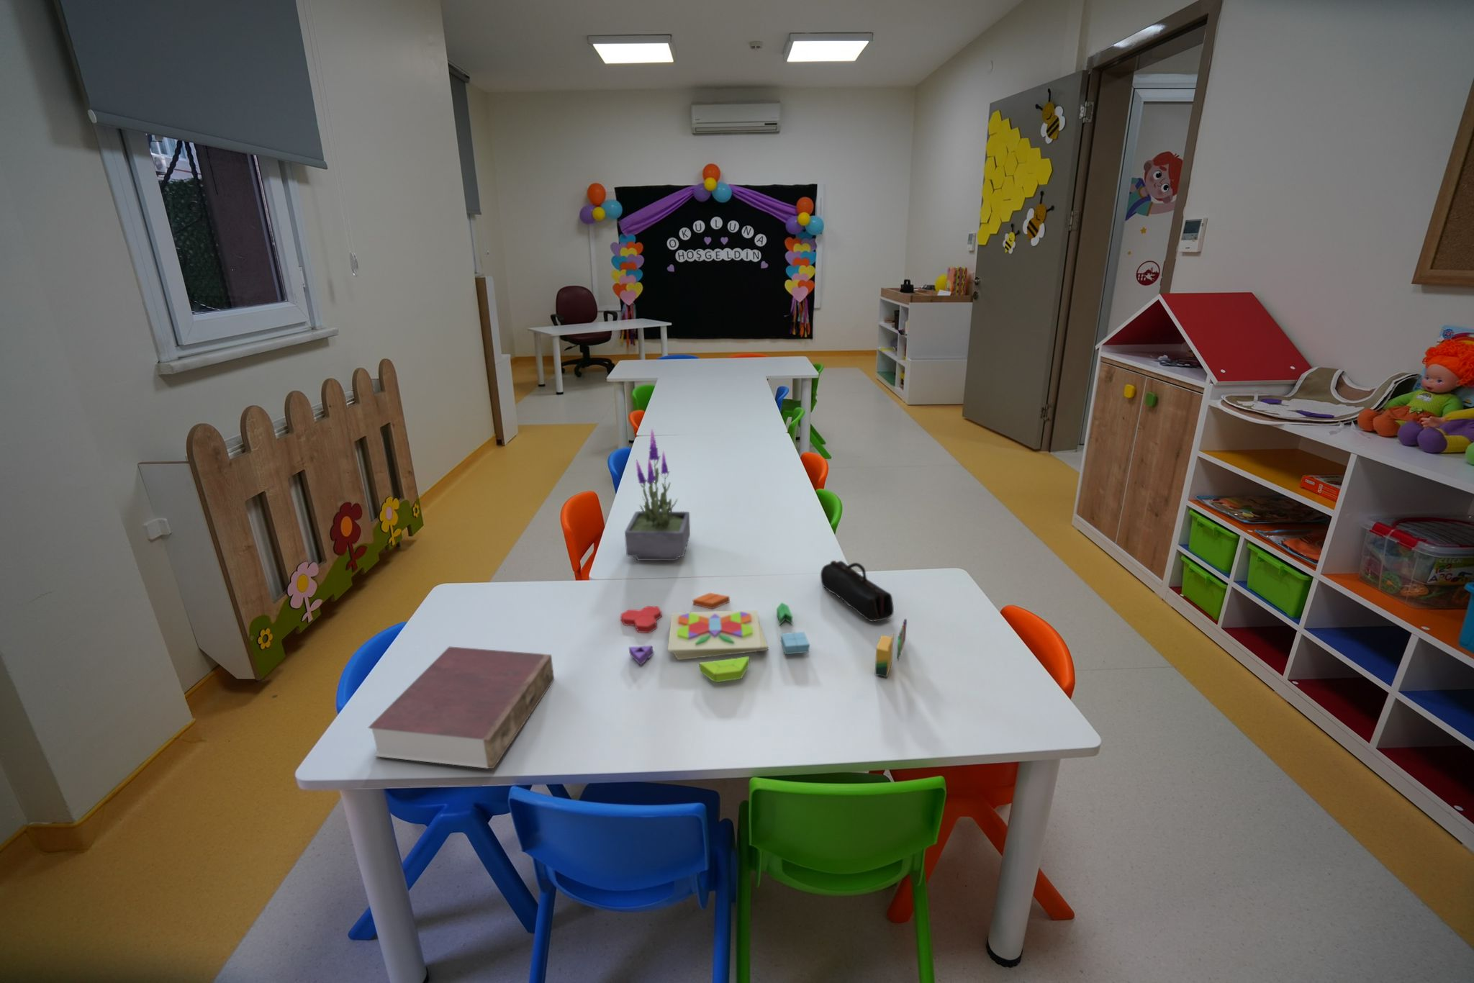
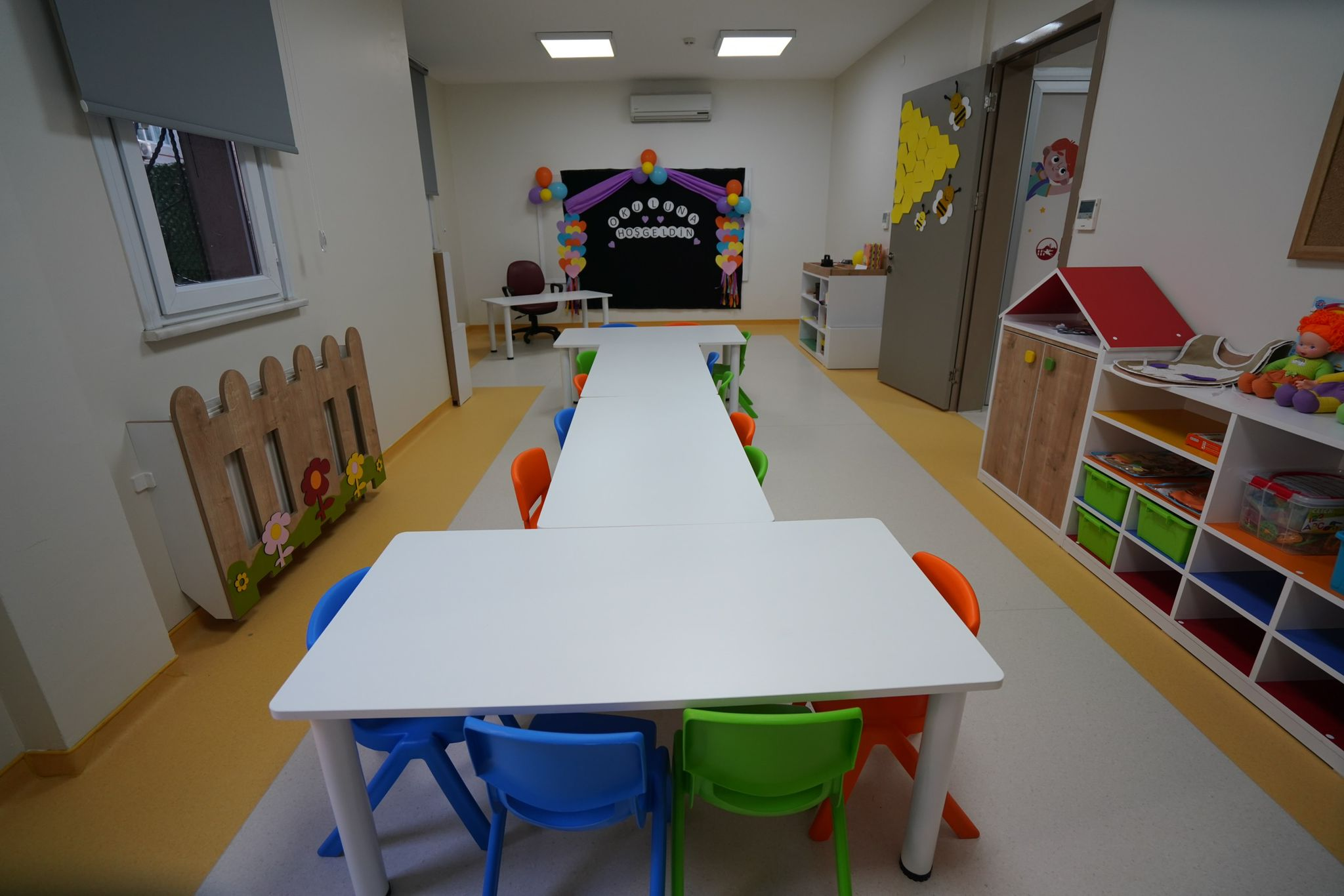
- crayon [874,618,908,678]
- pencil case [819,560,895,622]
- book [367,646,555,769]
- pattern blocks set [620,592,810,682]
- potted plant [624,428,691,562]
